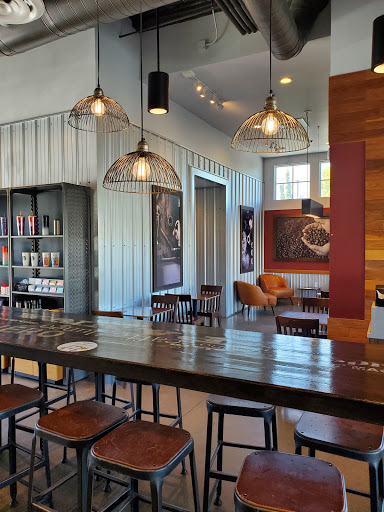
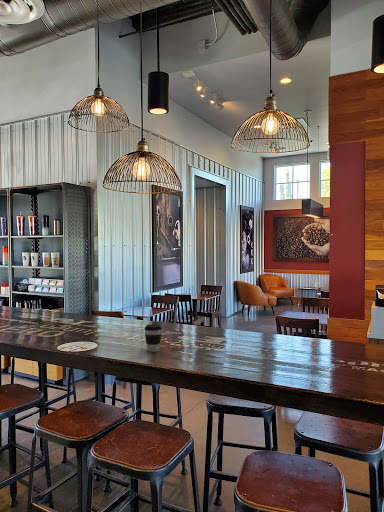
+ coffee cup [143,323,163,353]
